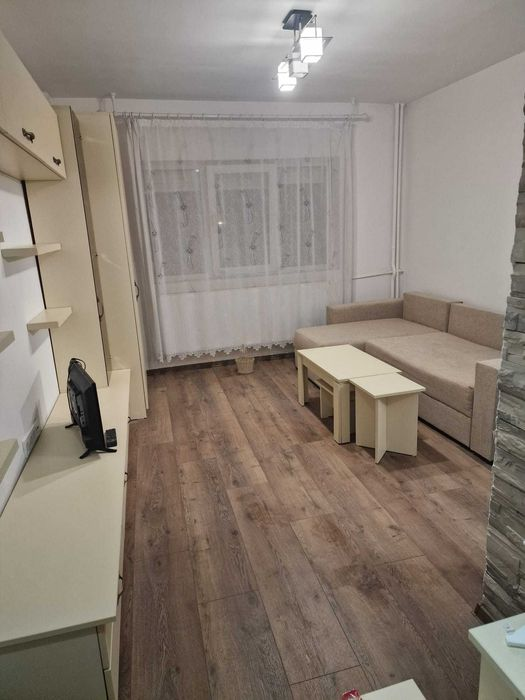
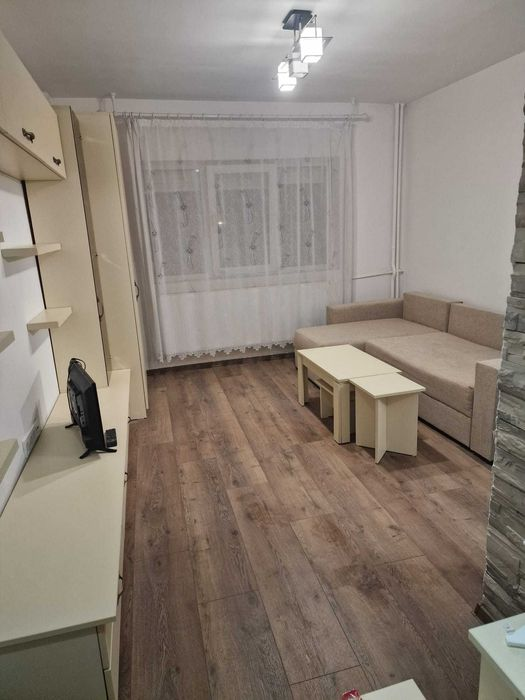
- basket [234,343,255,374]
